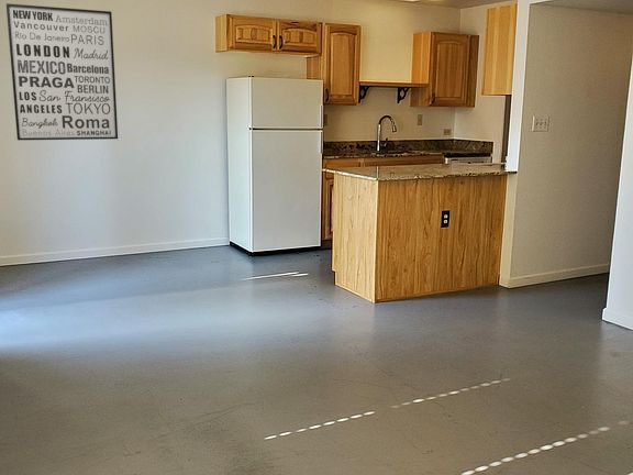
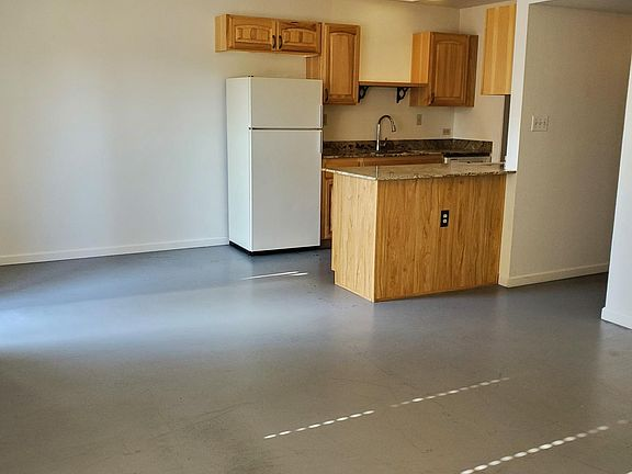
- wall art [5,2,119,141]
